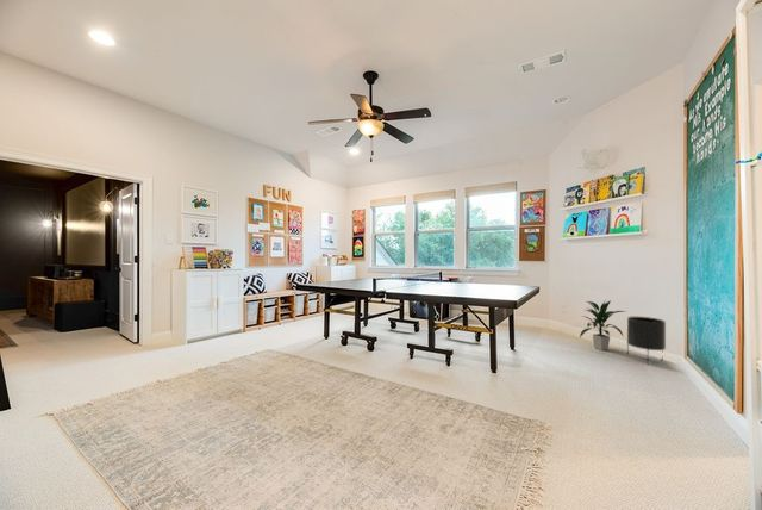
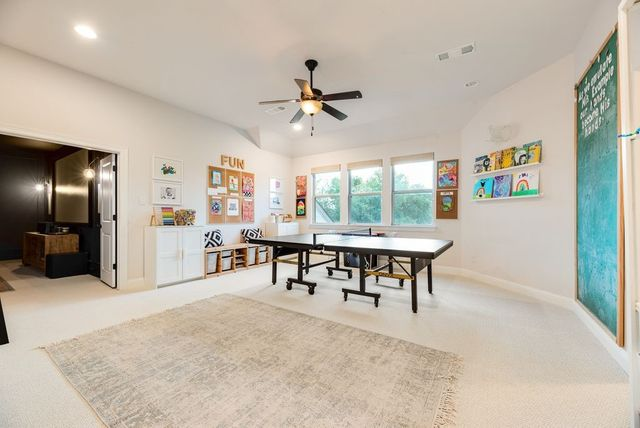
- planter [626,316,667,367]
- indoor plant [579,299,629,352]
